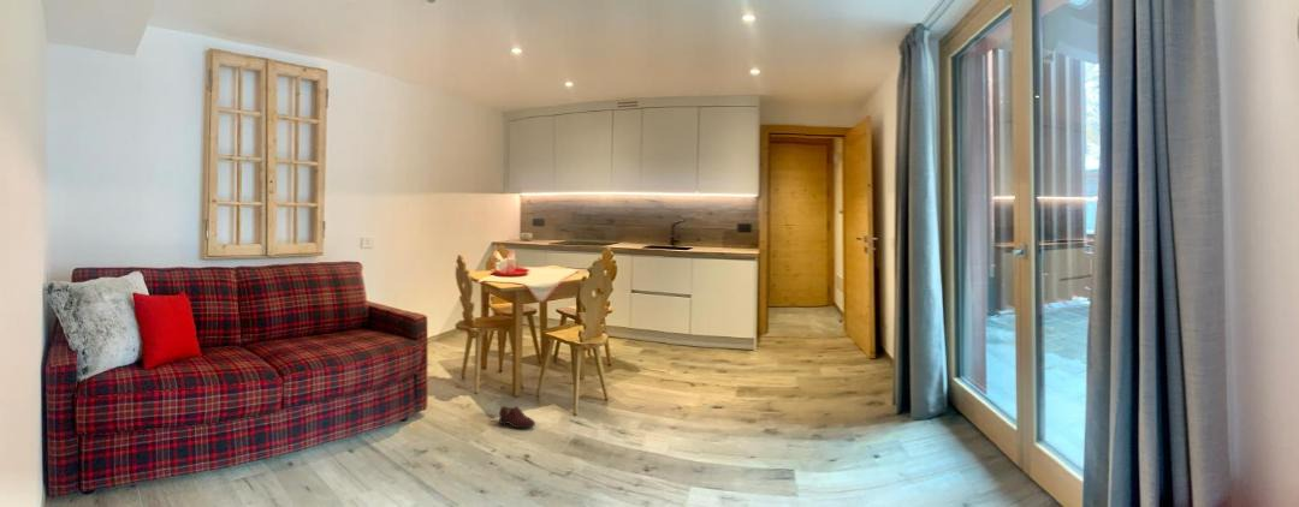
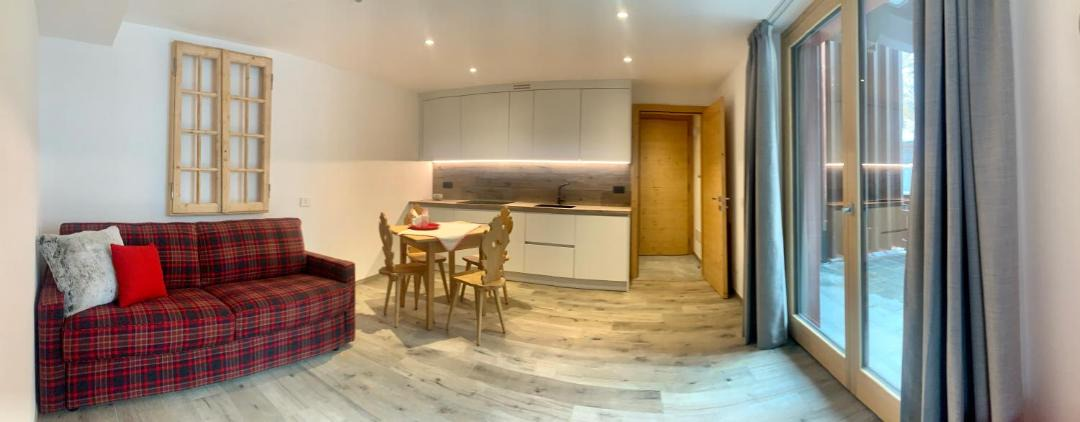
- shoe [498,405,536,429]
